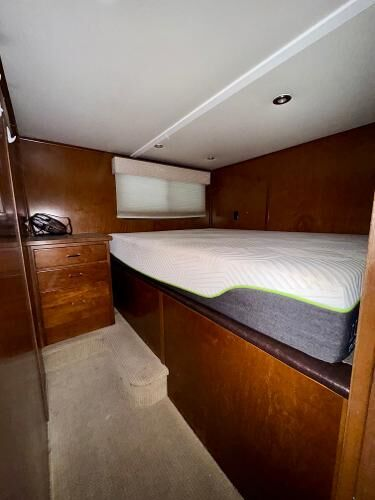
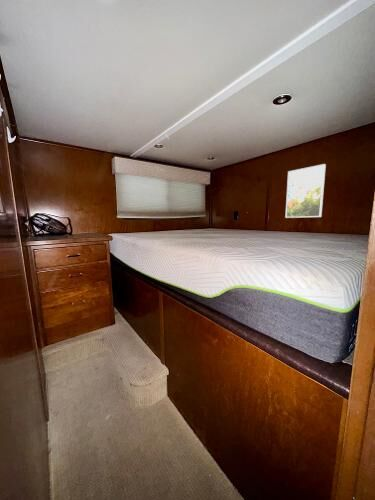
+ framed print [284,163,327,219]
